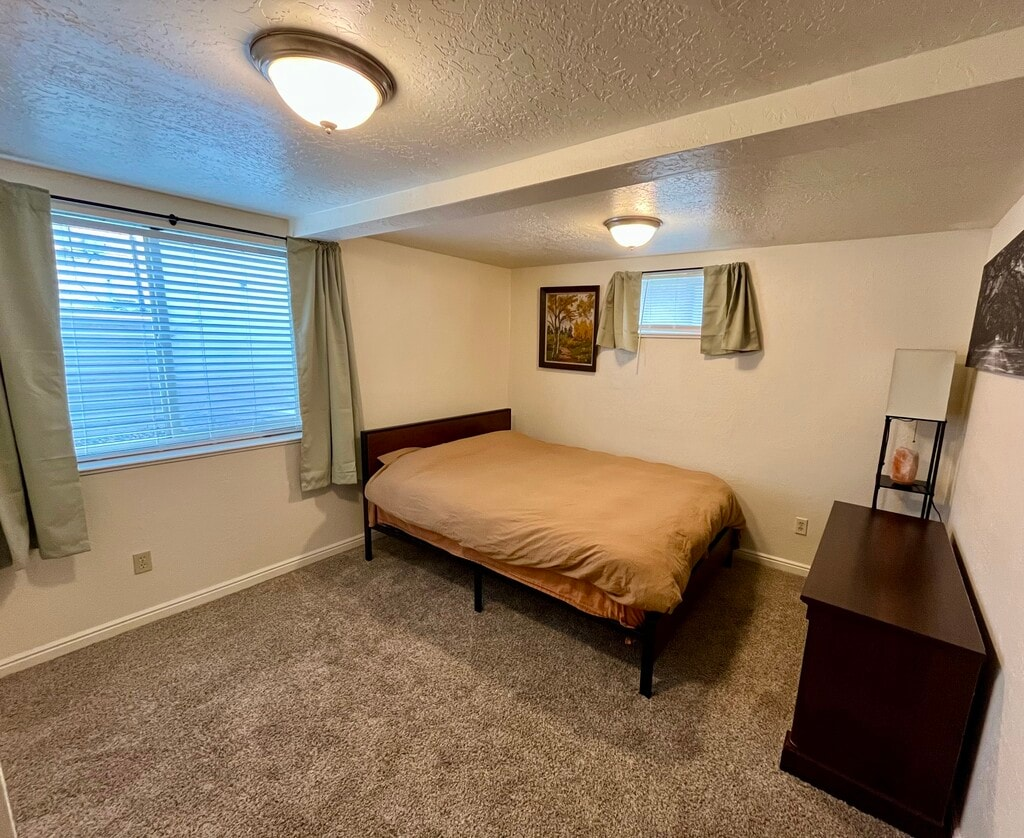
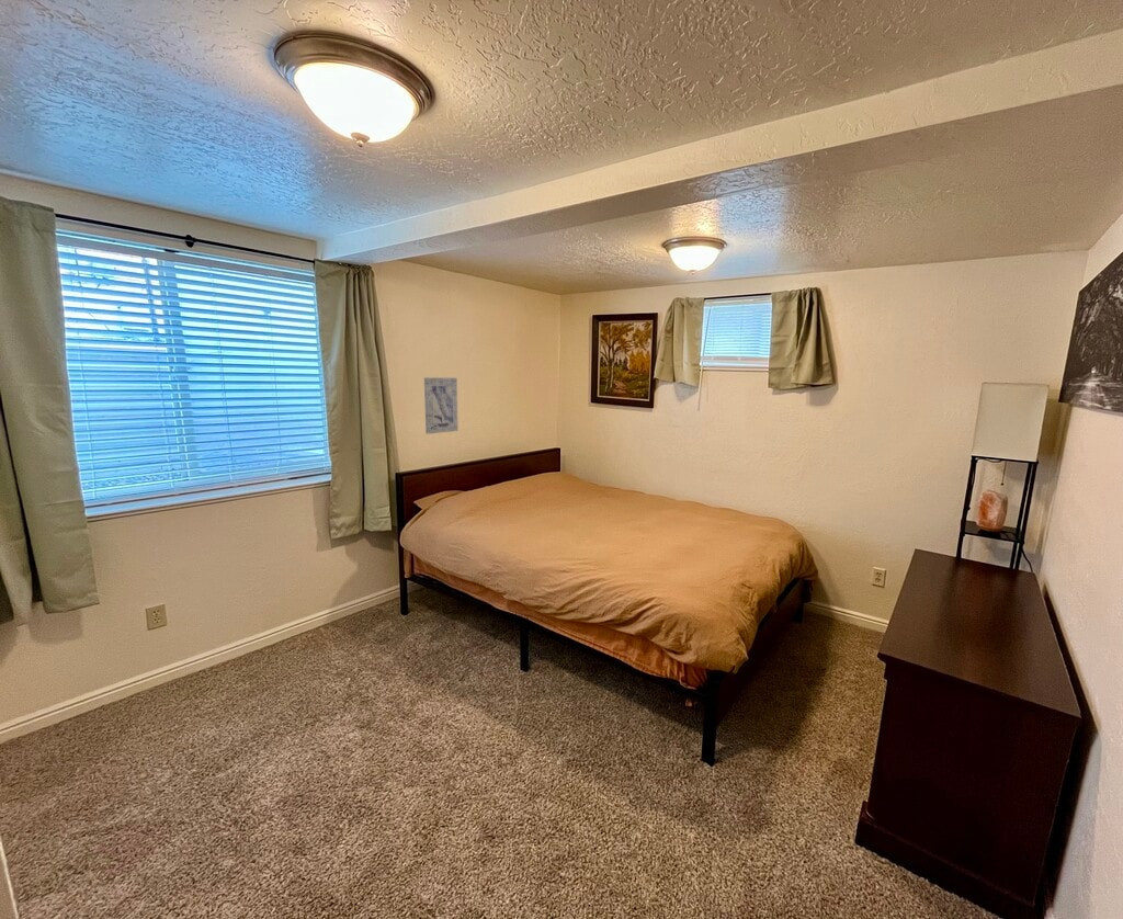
+ wall art [423,376,460,435]
